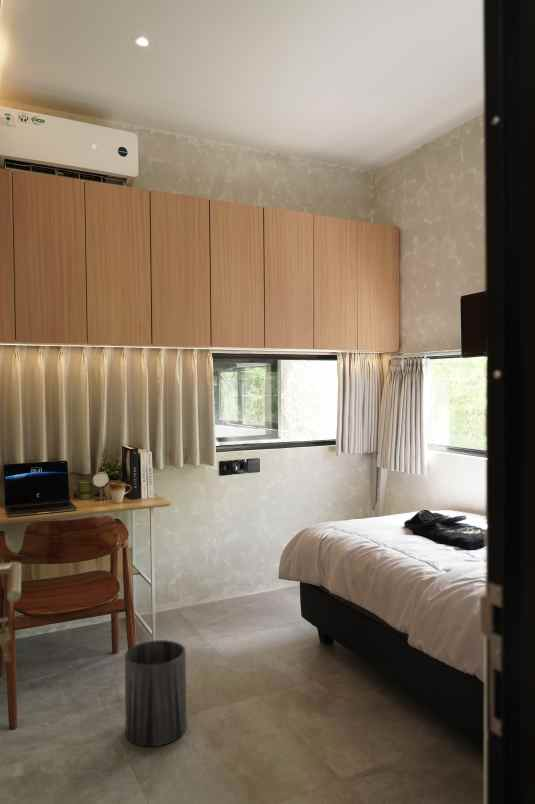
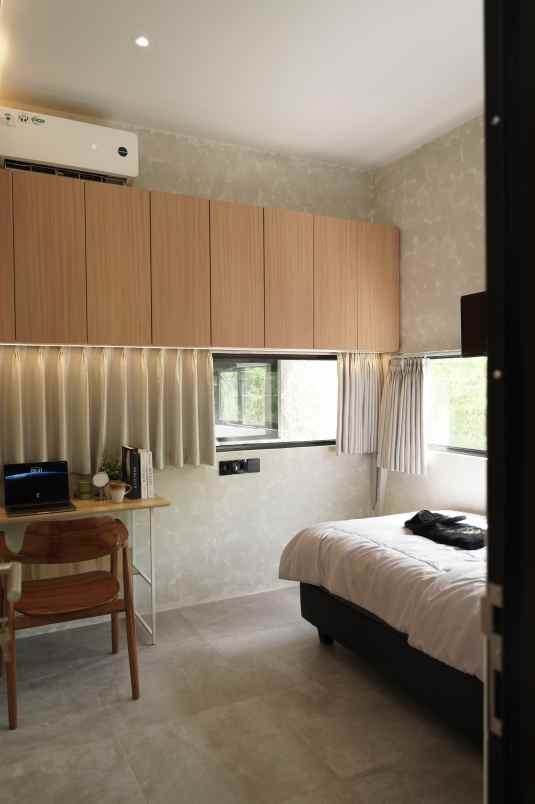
- trash can [124,639,188,747]
